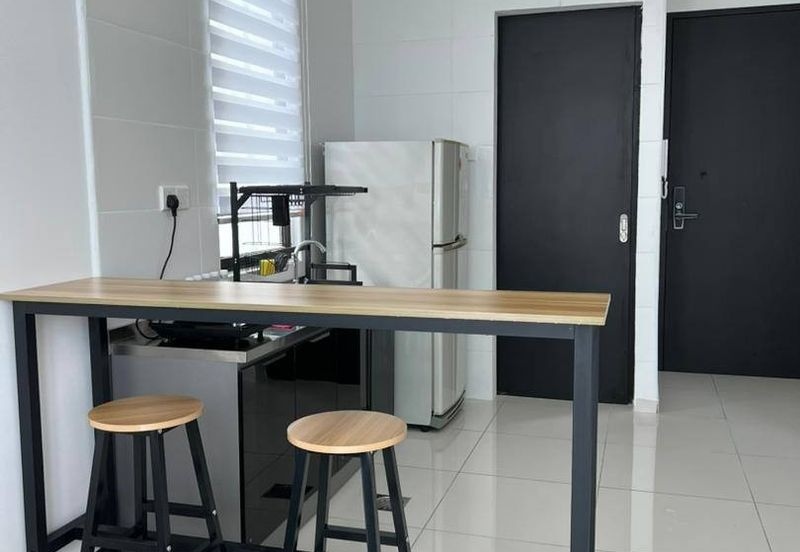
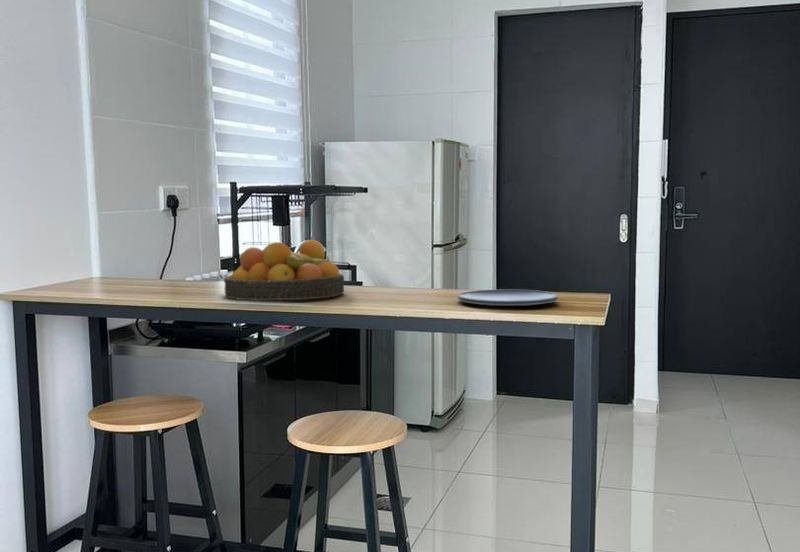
+ plate [457,288,559,307]
+ fruit bowl [223,239,345,302]
